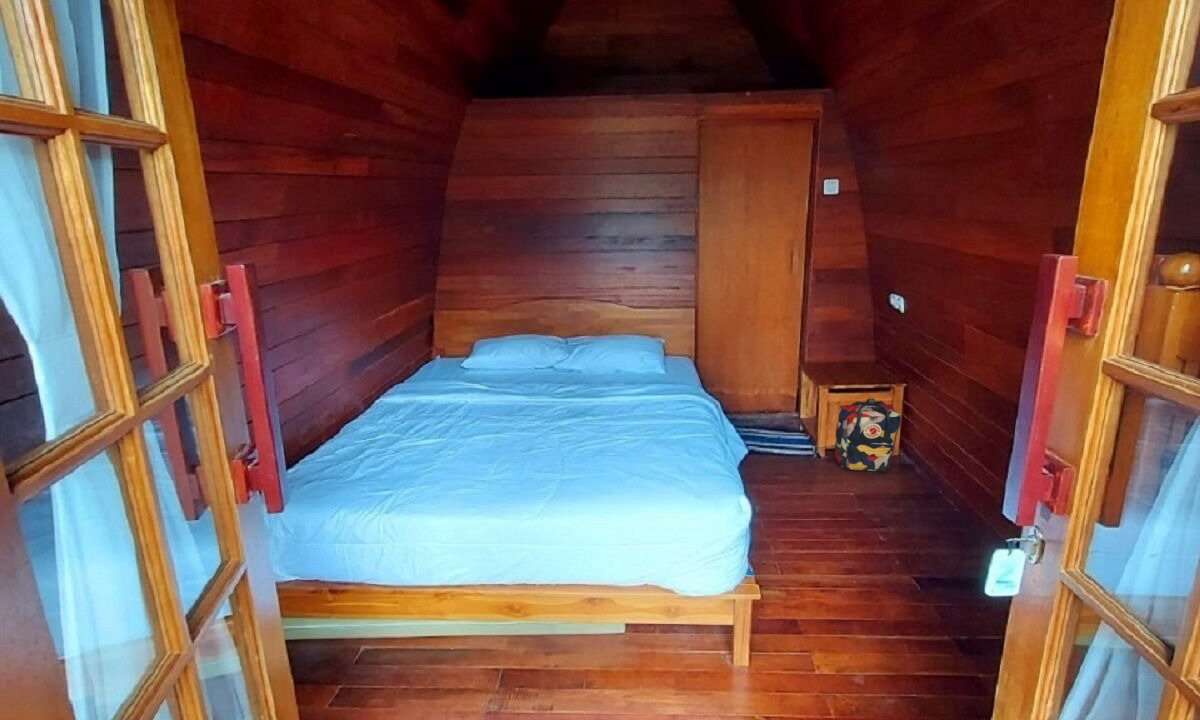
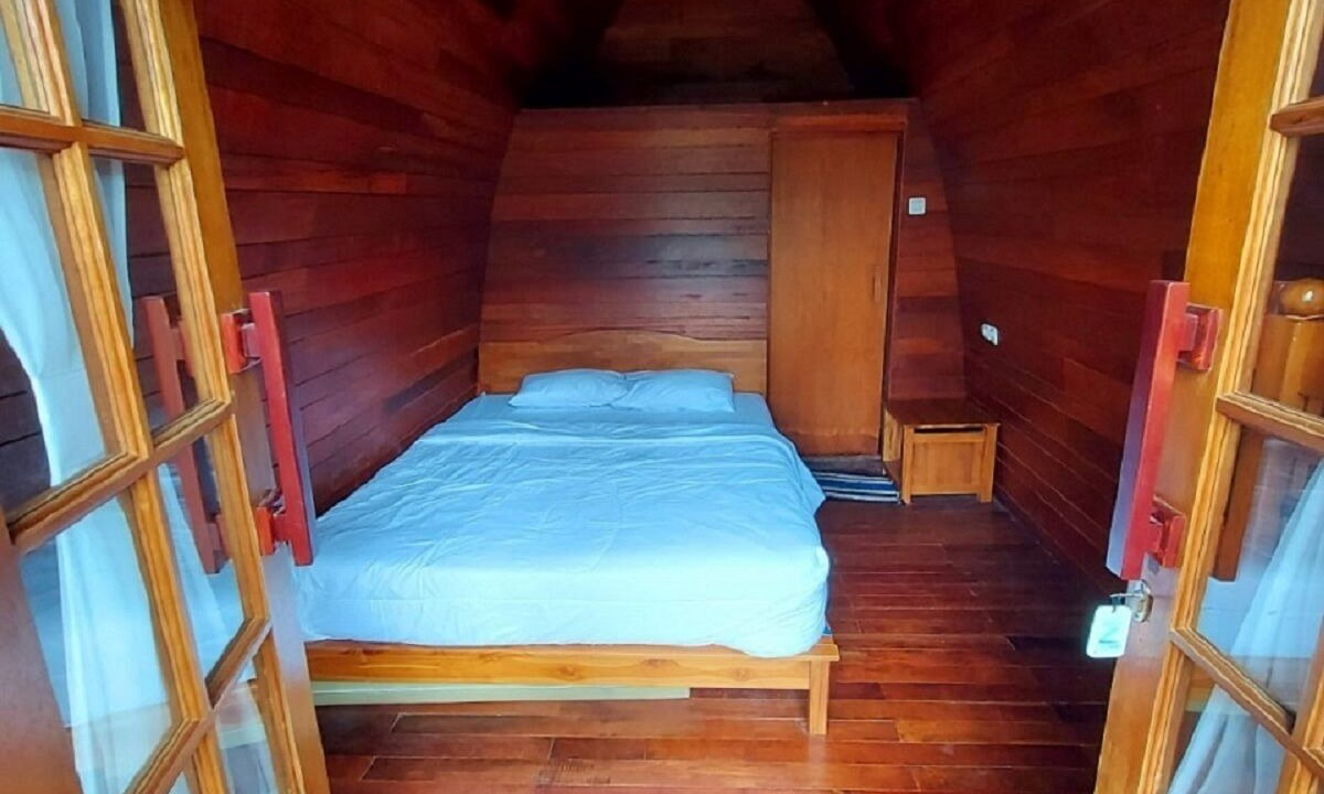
- backpack [833,398,902,473]
